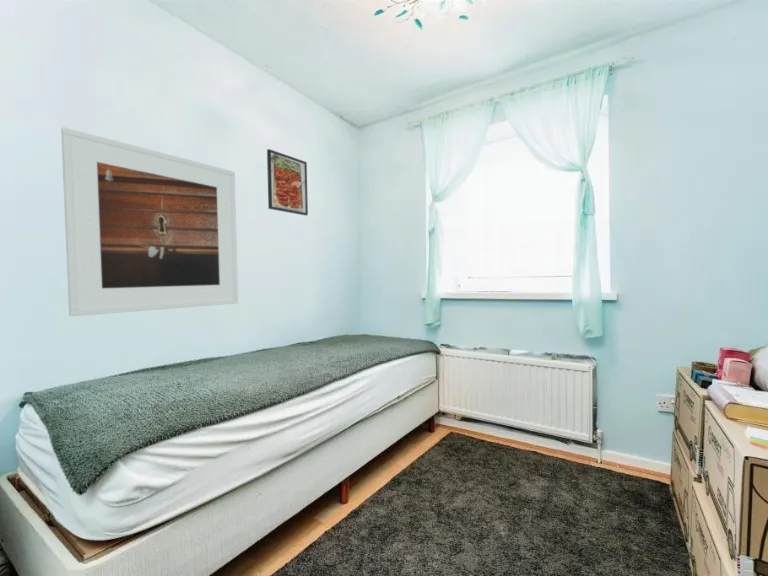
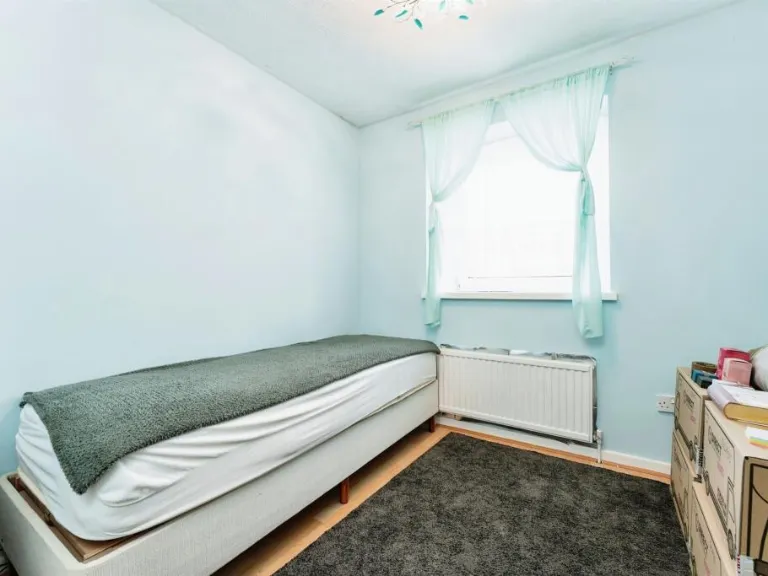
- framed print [266,148,309,216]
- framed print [60,126,239,317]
